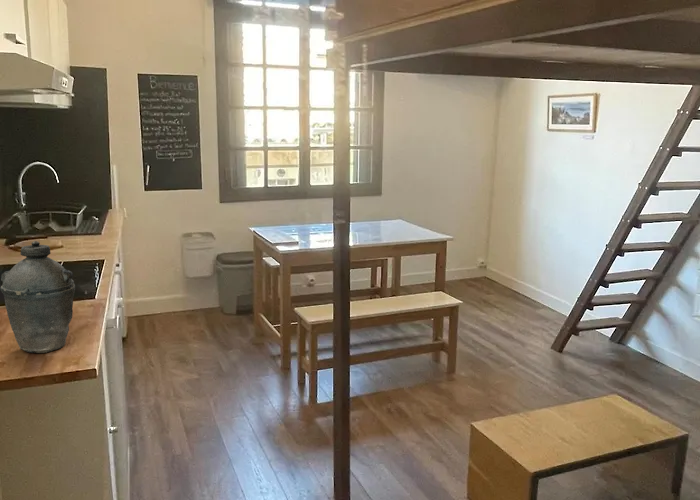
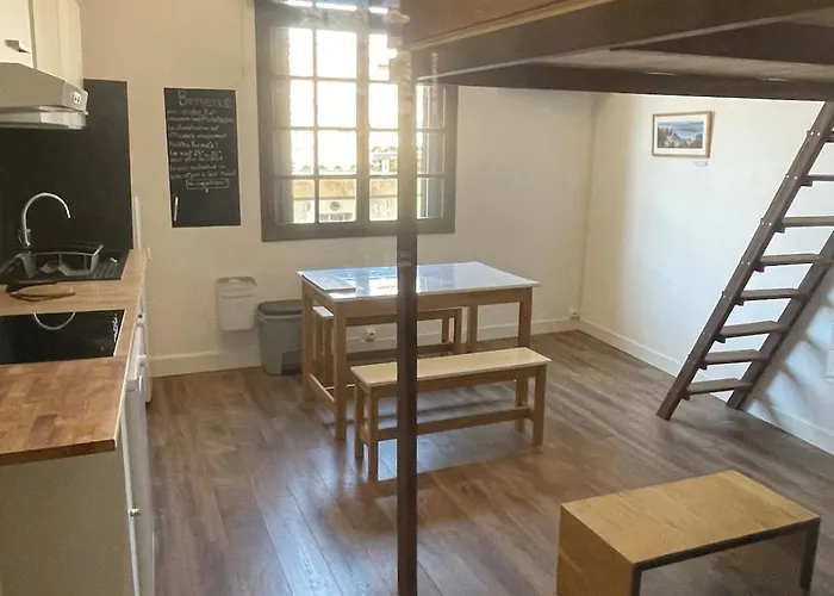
- kettle [0,240,76,354]
